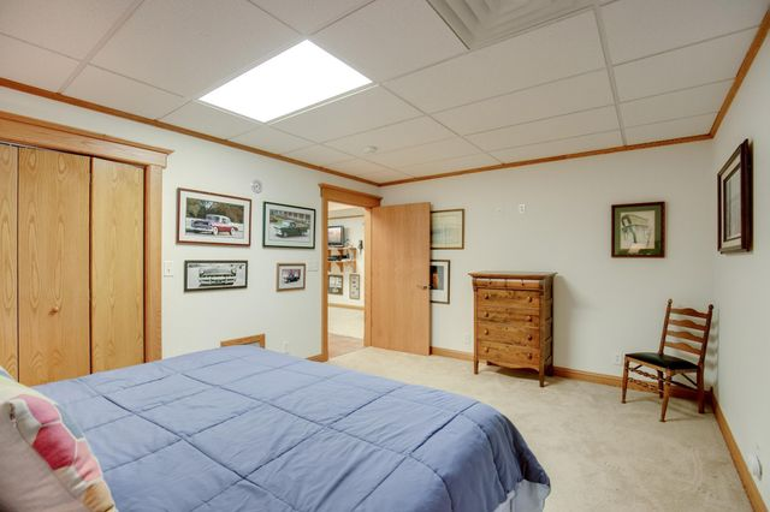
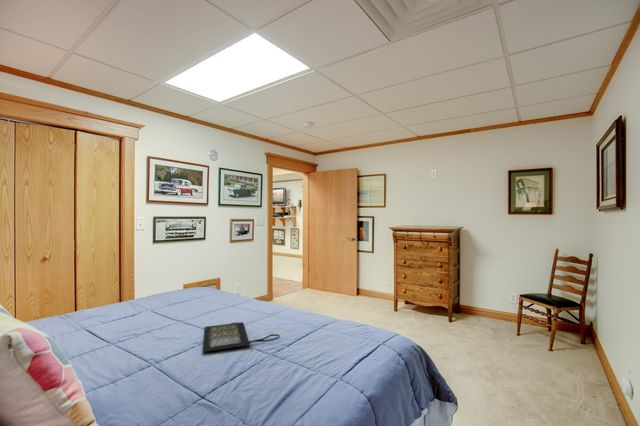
+ clutch bag [202,321,281,353]
